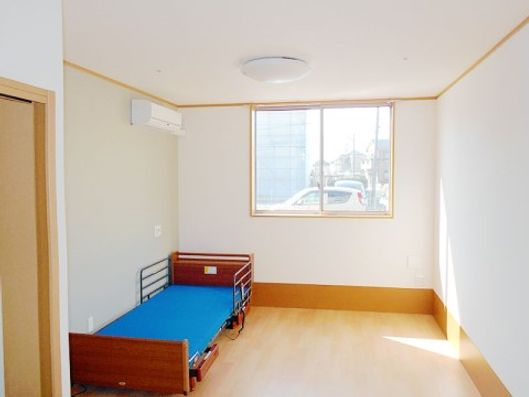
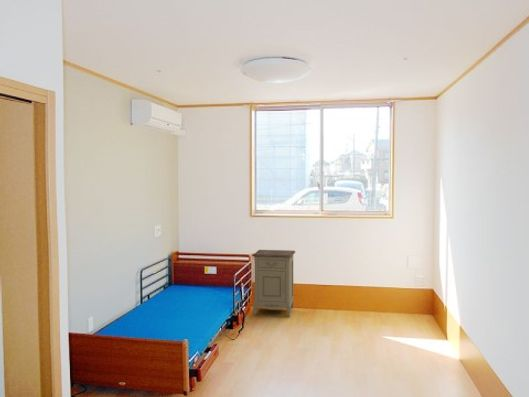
+ nightstand [251,249,296,318]
